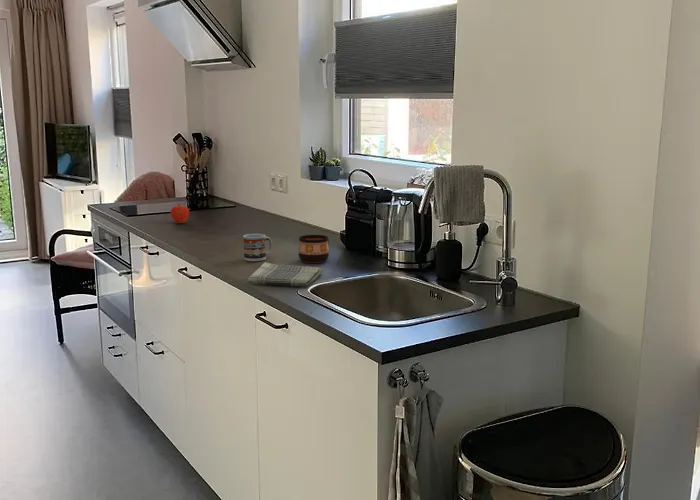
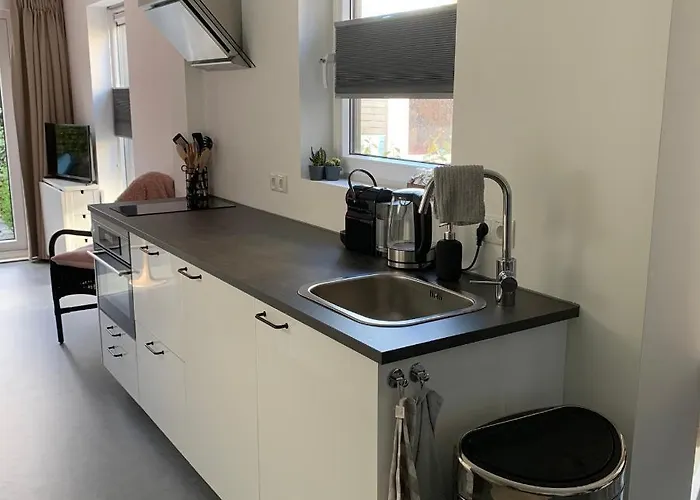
- cup [242,233,273,262]
- dish towel [247,262,324,287]
- cup [298,234,330,264]
- fruit [170,203,190,224]
